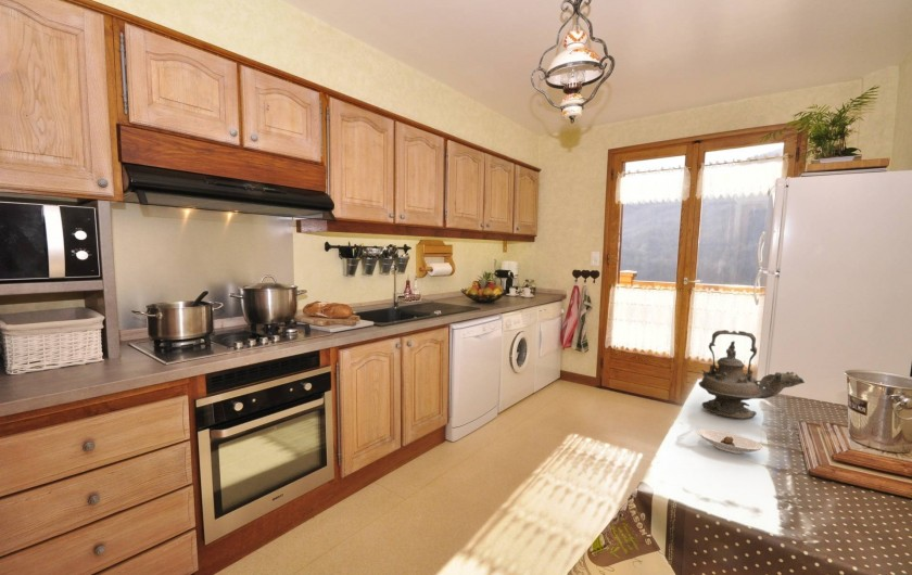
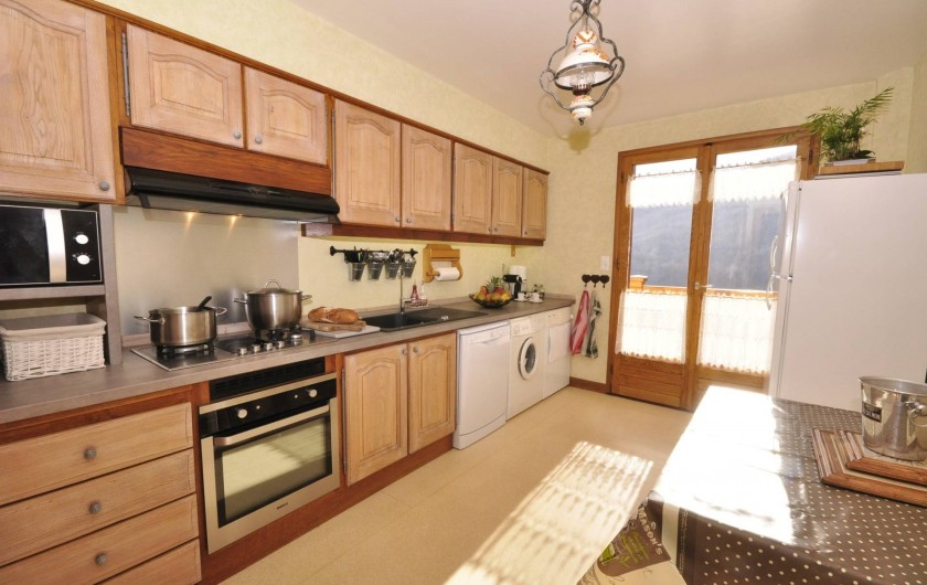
- saucer [696,429,764,455]
- teapot [698,329,806,420]
